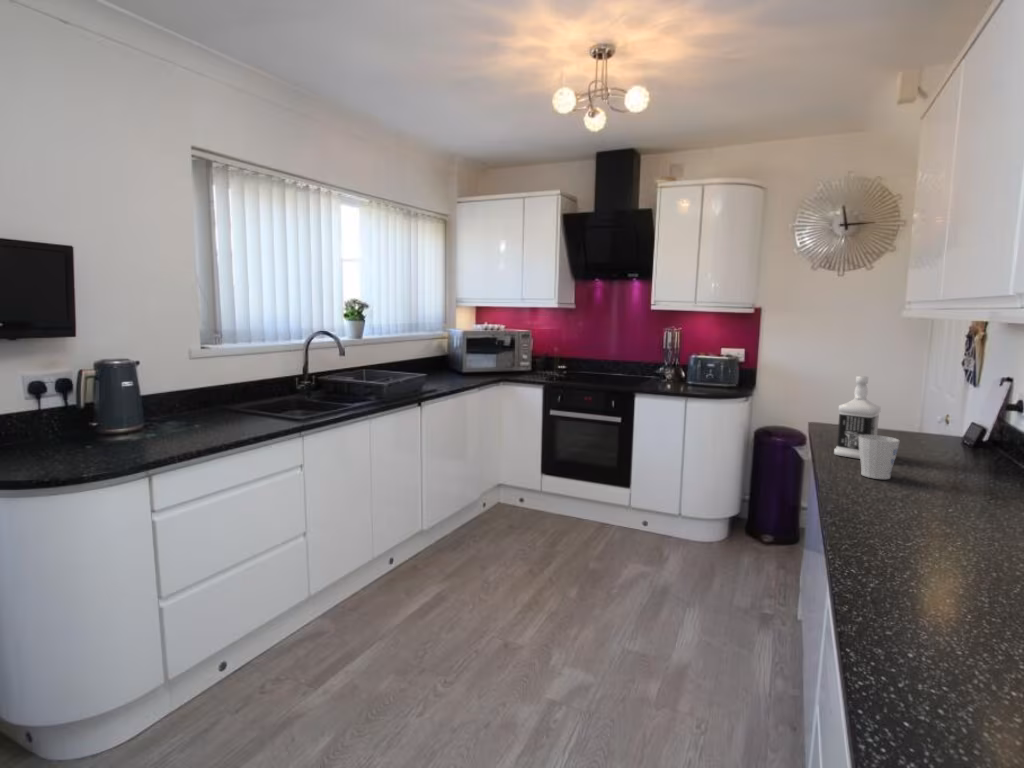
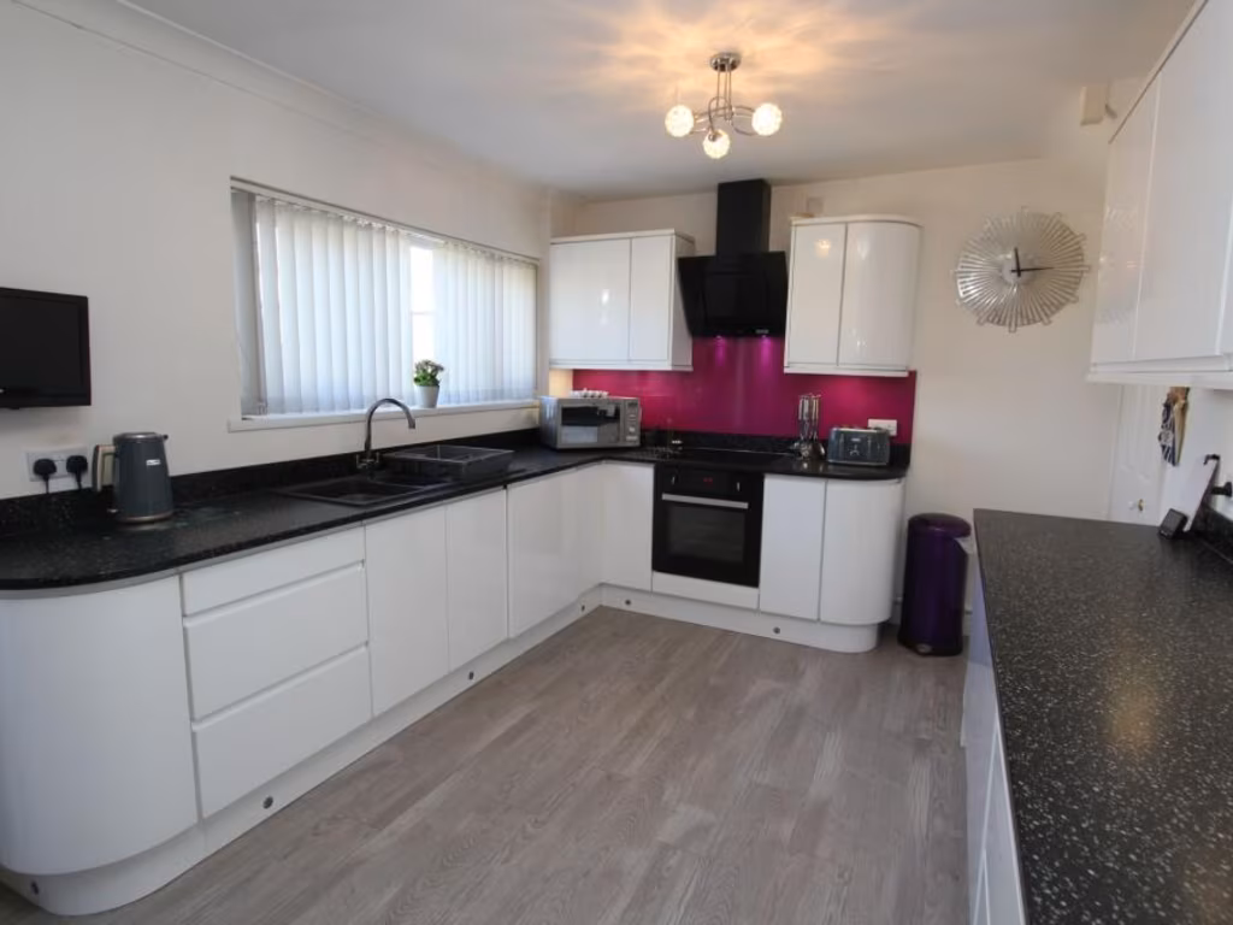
- mug [859,434,900,480]
- bottle [833,375,882,460]
